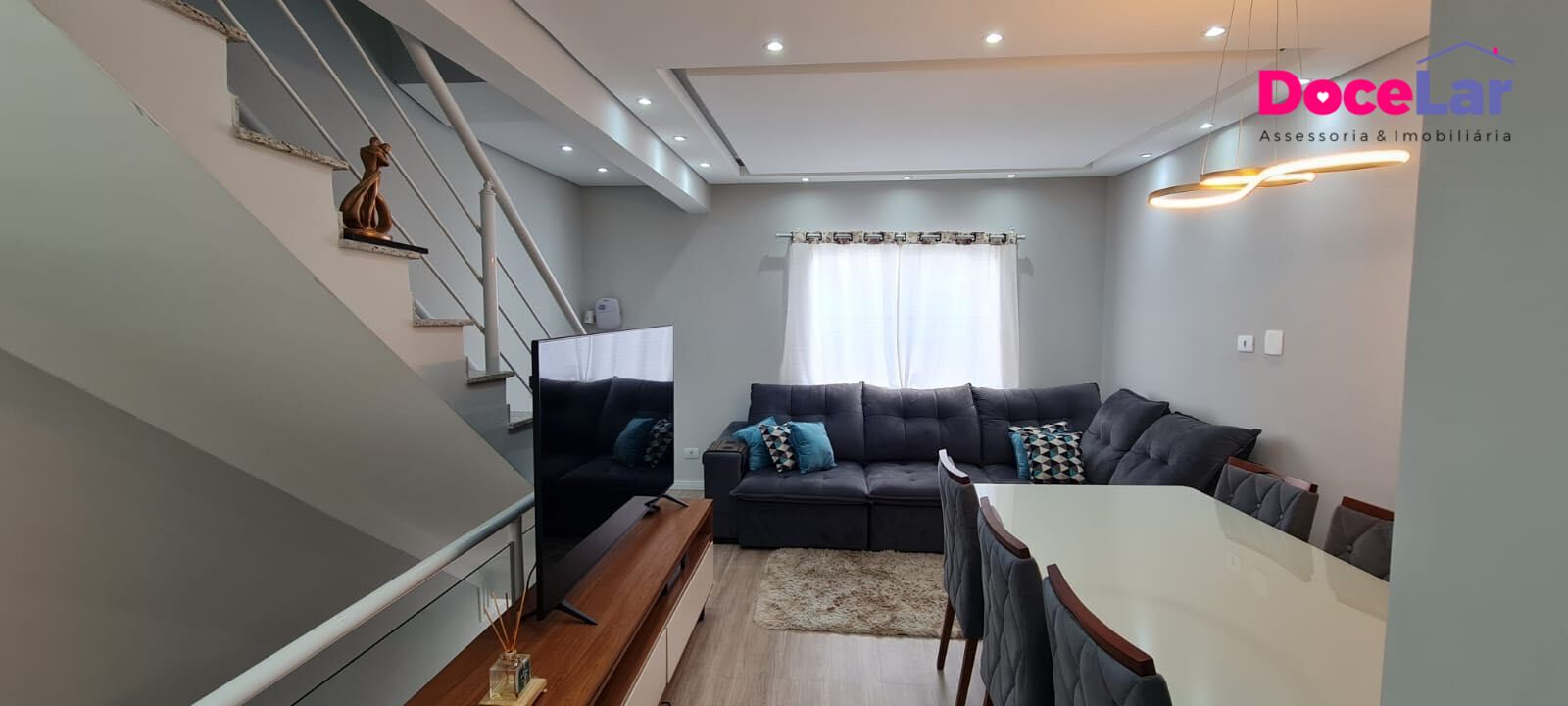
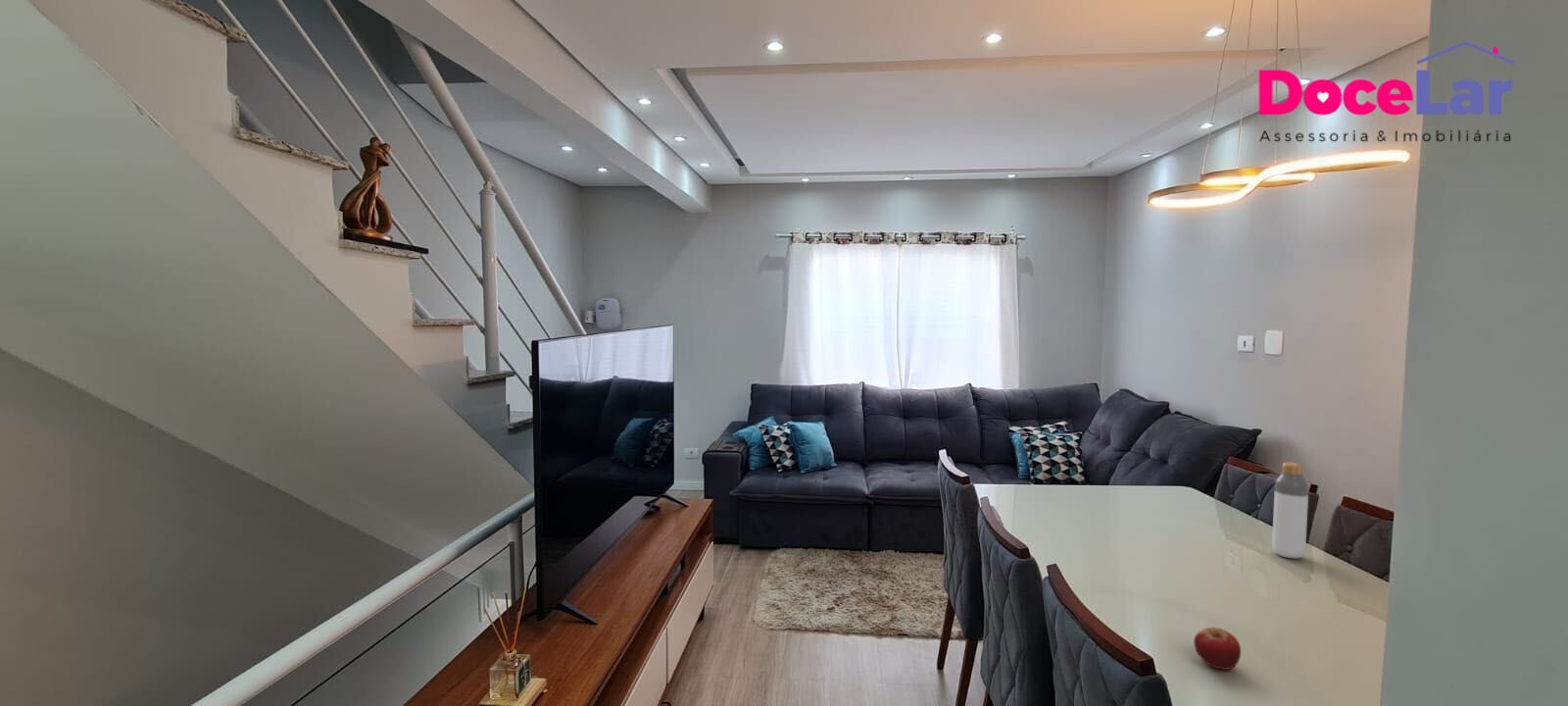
+ fruit [1193,627,1242,671]
+ bottle [1271,461,1309,560]
